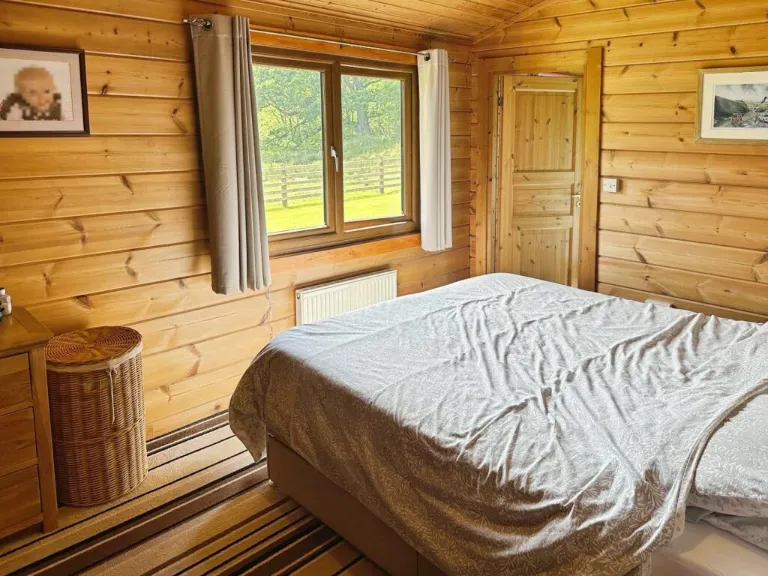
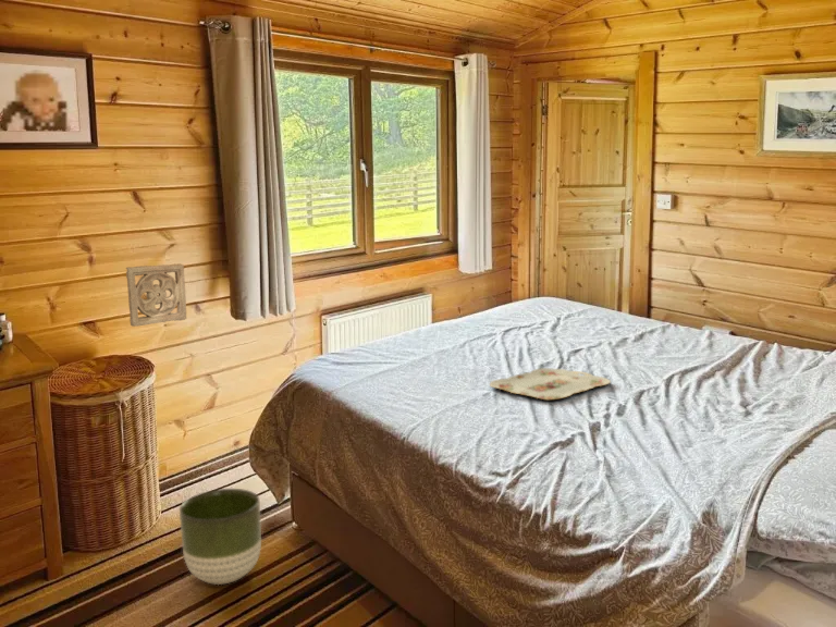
+ serving tray [489,367,612,401]
+ planter [179,488,262,586]
+ wall ornament [125,262,187,328]
